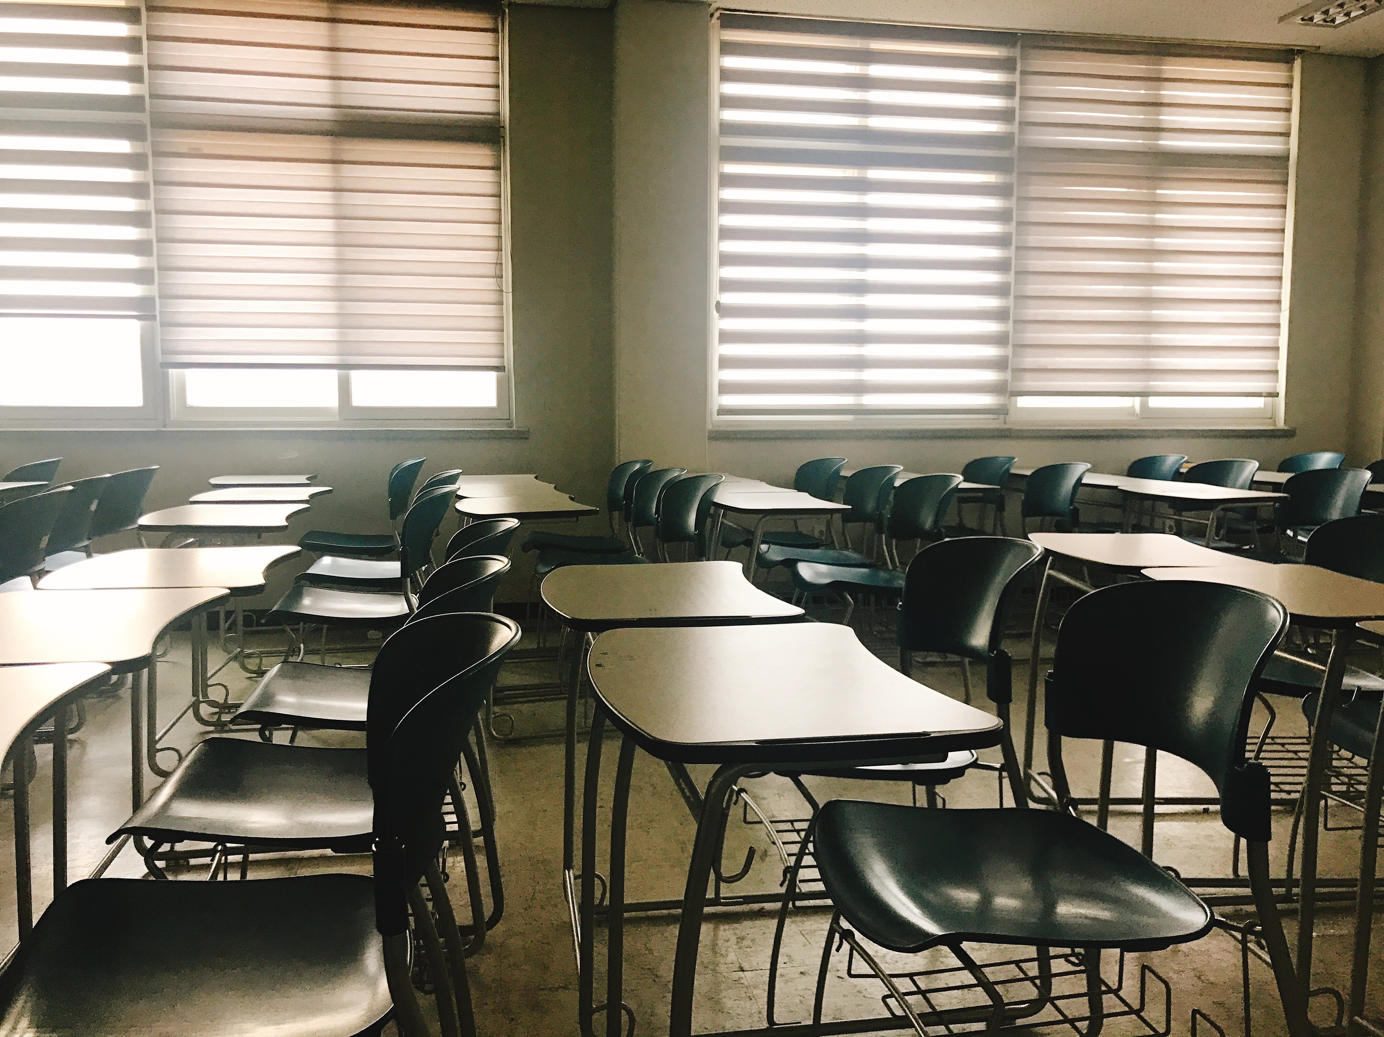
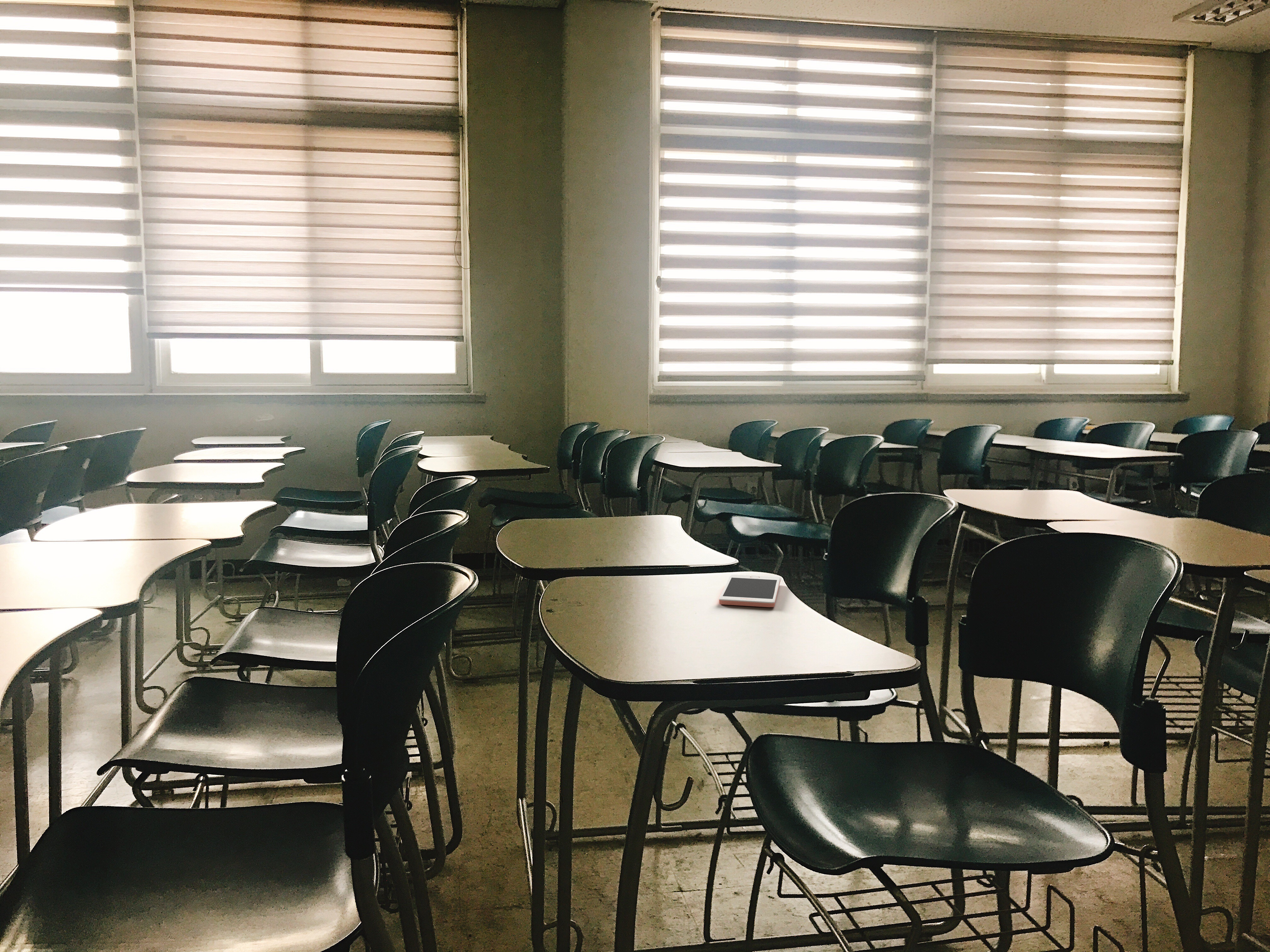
+ cell phone [719,574,781,608]
